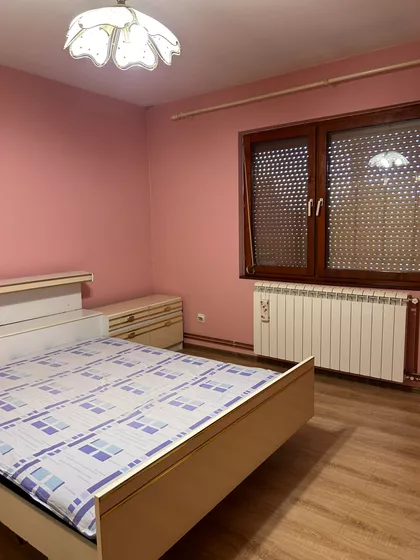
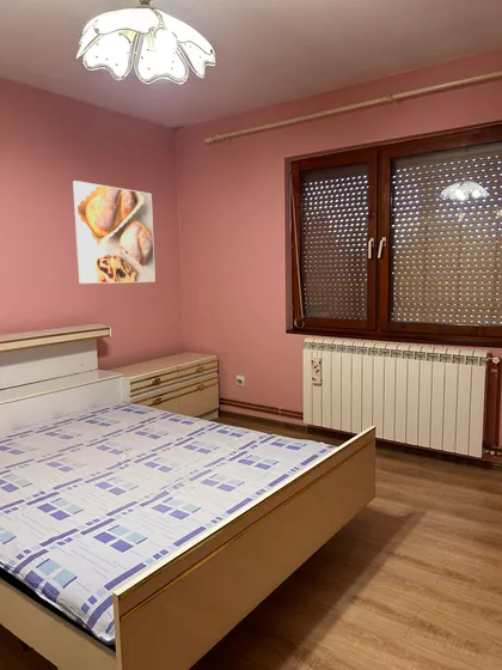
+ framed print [72,179,157,285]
